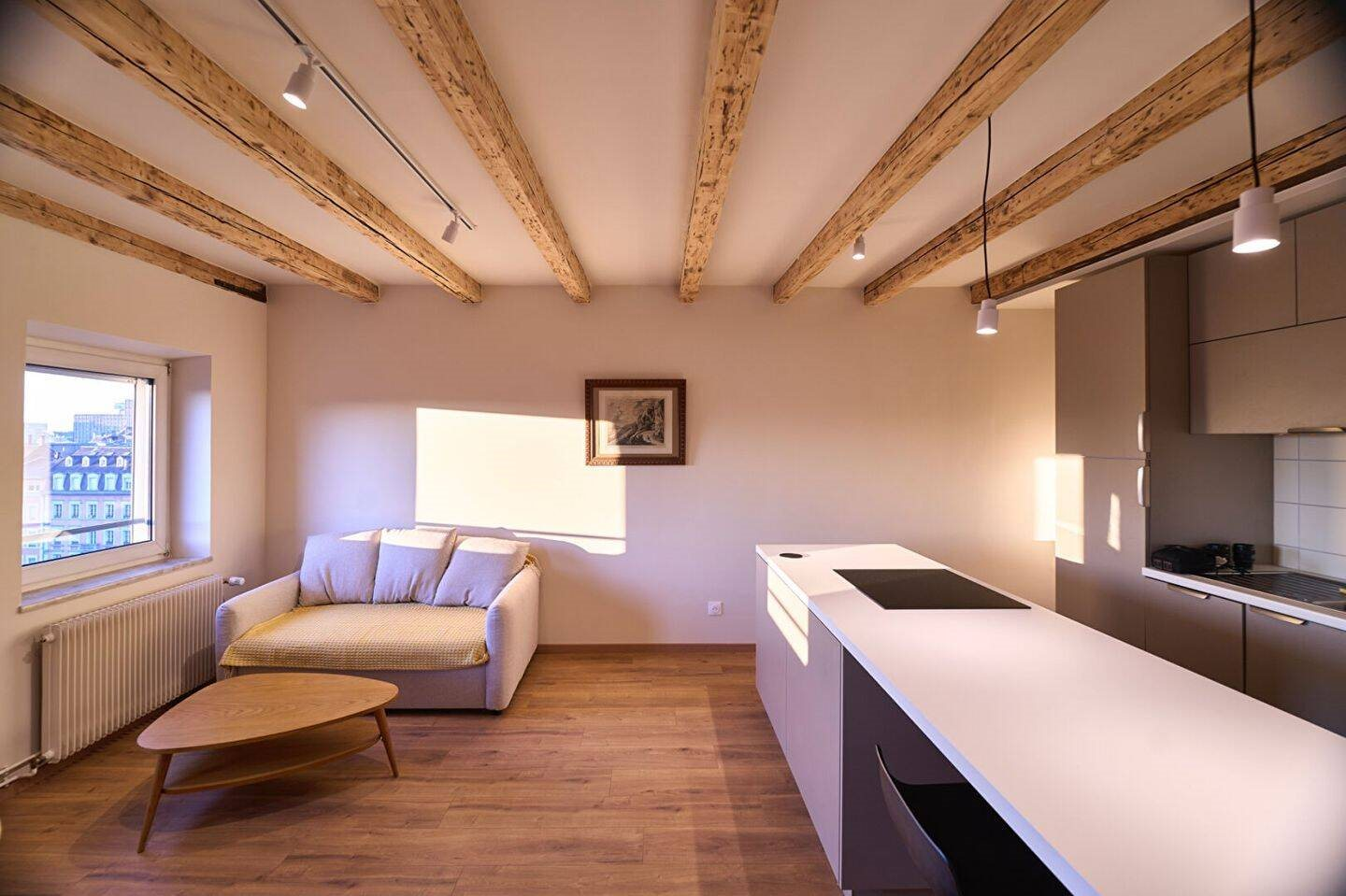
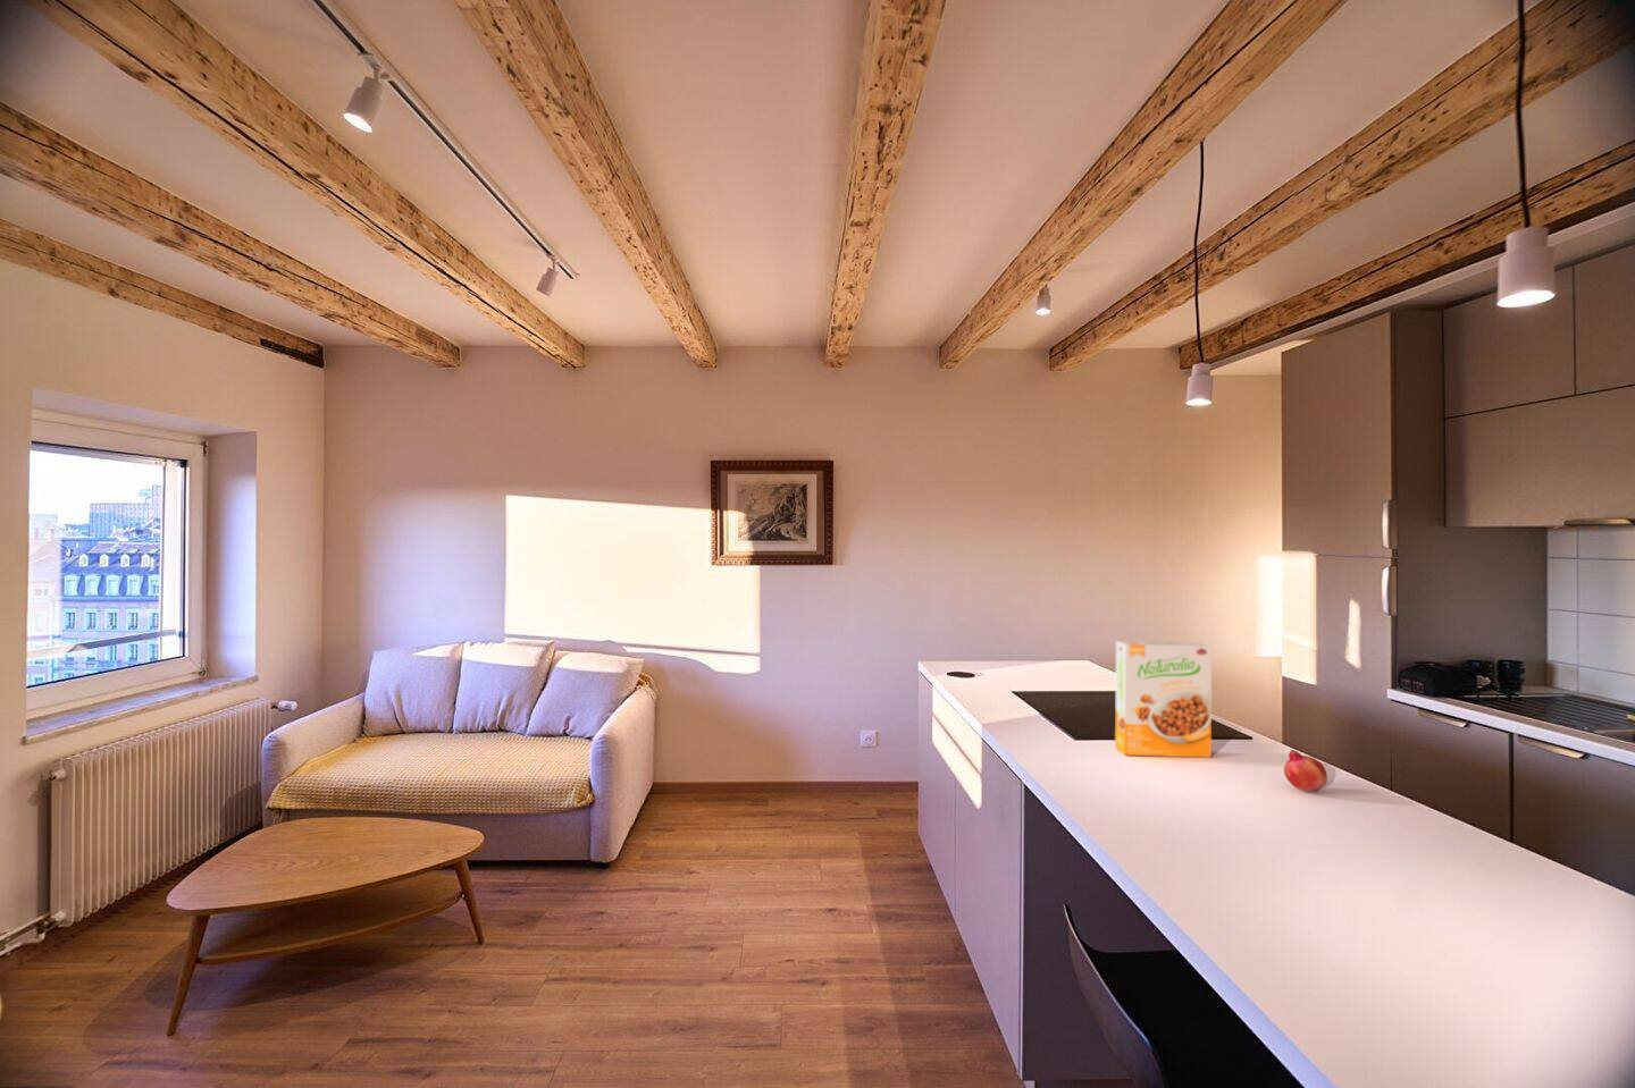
+ fruit [1283,749,1329,793]
+ cereal box [1114,640,1212,759]
